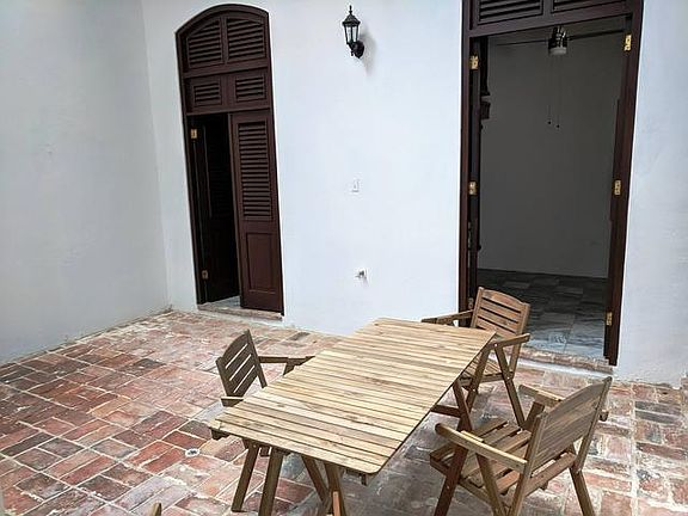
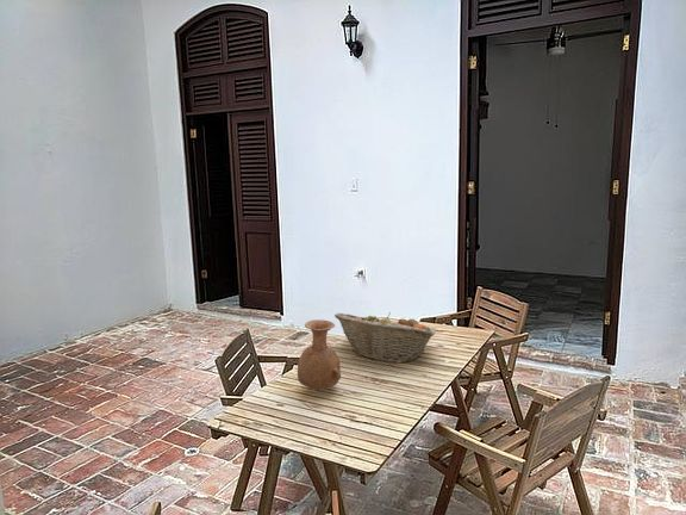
+ fruit basket [333,311,437,364]
+ vase [297,318,342,392]
